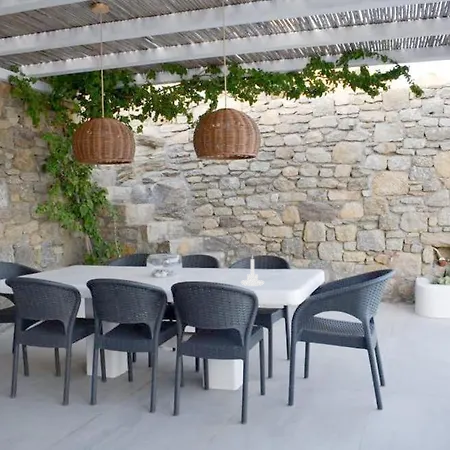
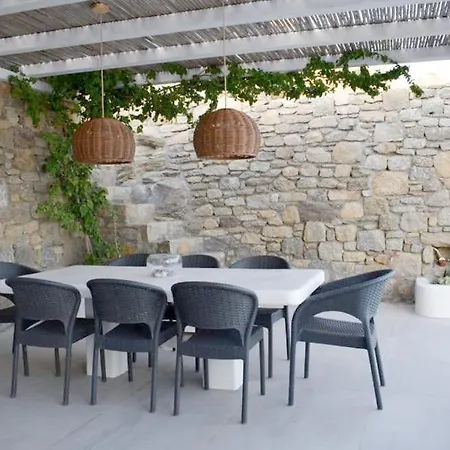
- candle holder [240,254,265,287]
